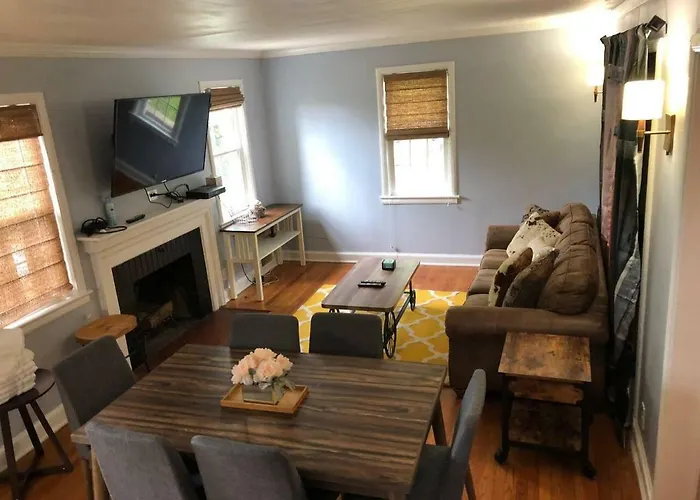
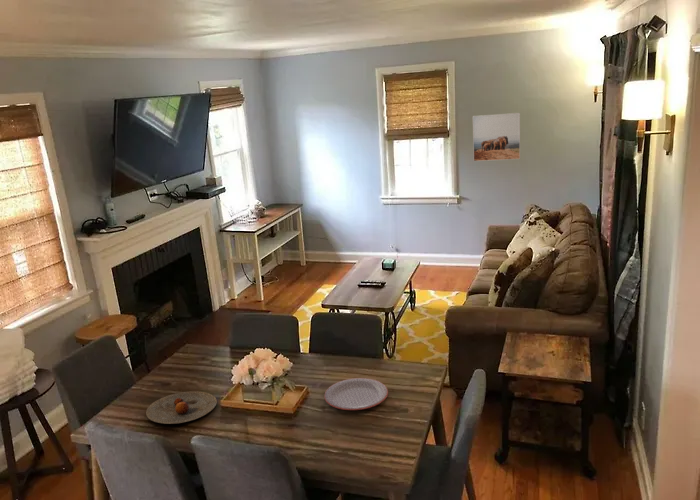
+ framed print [472,112,521,162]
+ plate [323,377,389,411]
+ plate [145,390,218,425]
